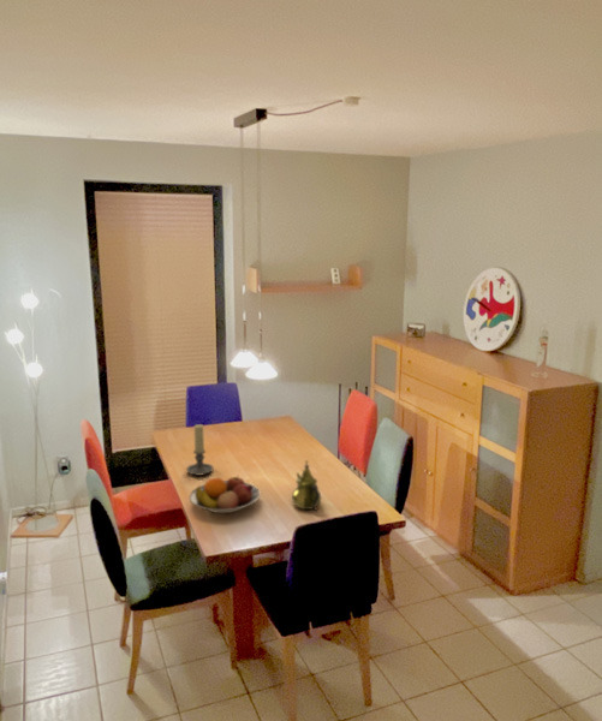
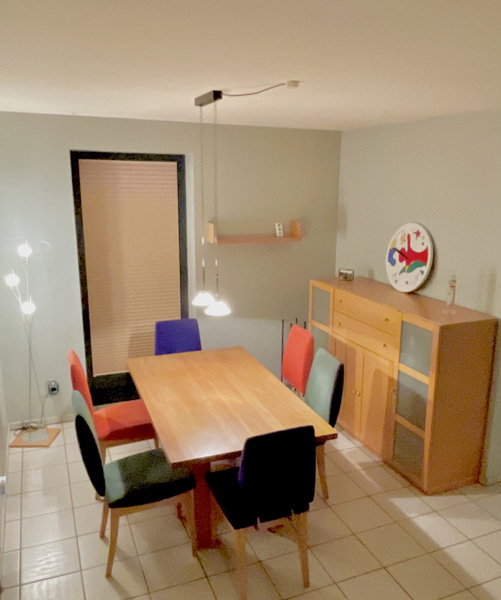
- candle holder [185,423,215,477]
- fruit bowl [189,476,261,514]
- teapot [291,459,322,512]
